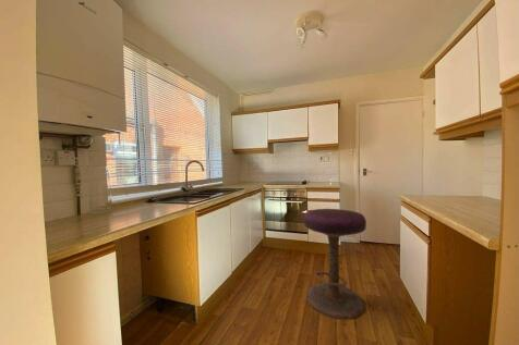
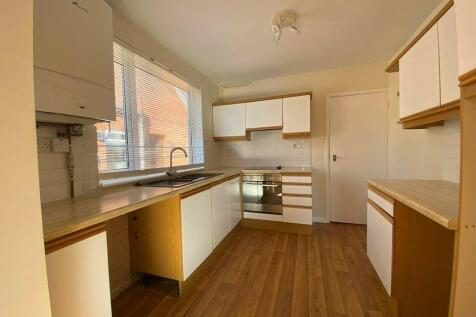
- stool [302,208,367,320]
